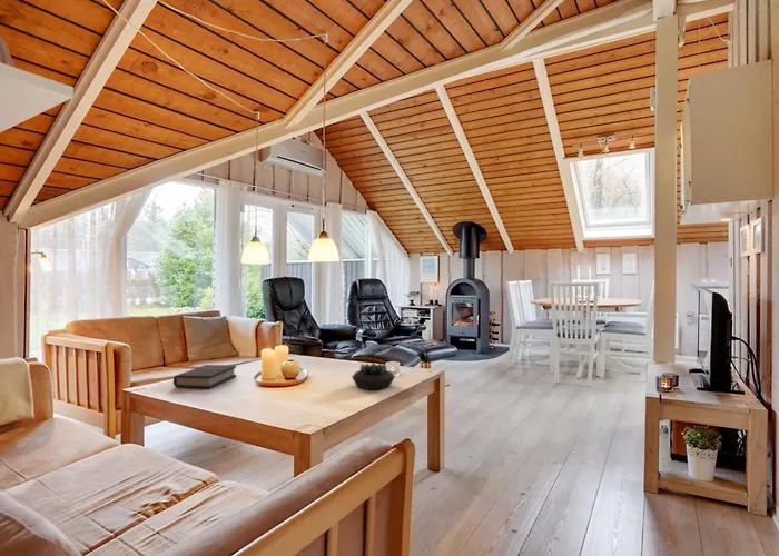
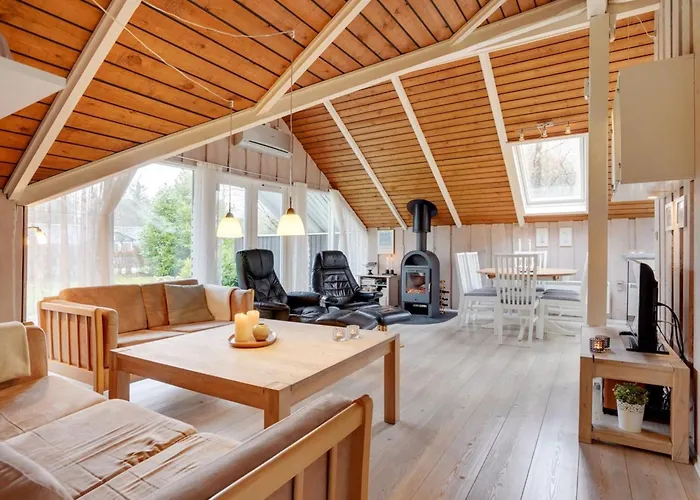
- succulent plant [351,361,396,390]
- book [172,364,237,389]
